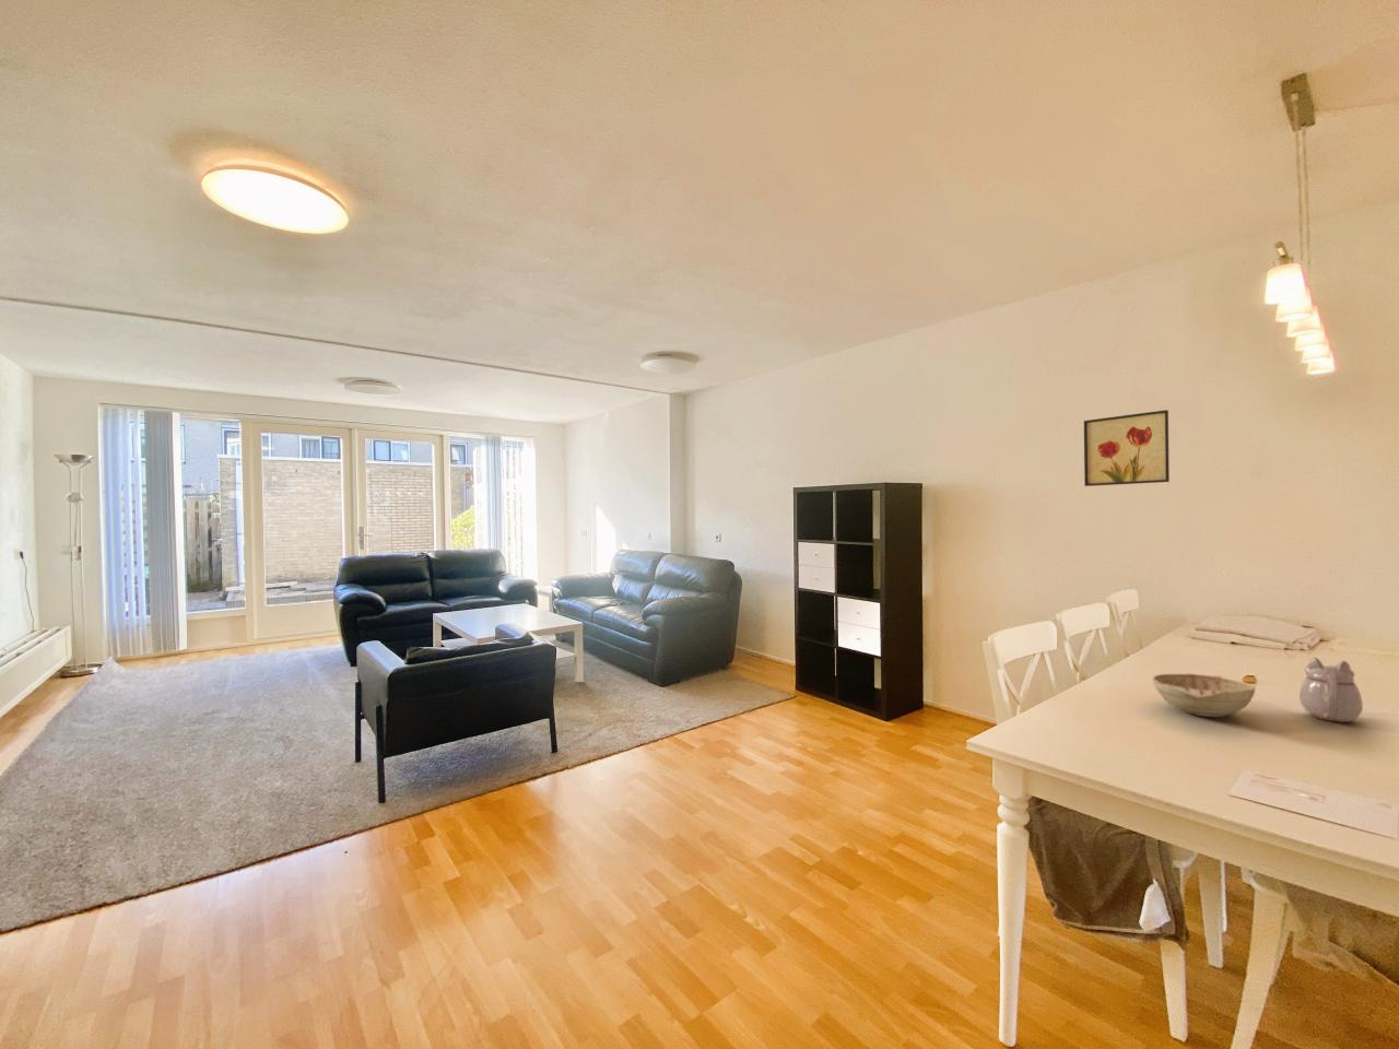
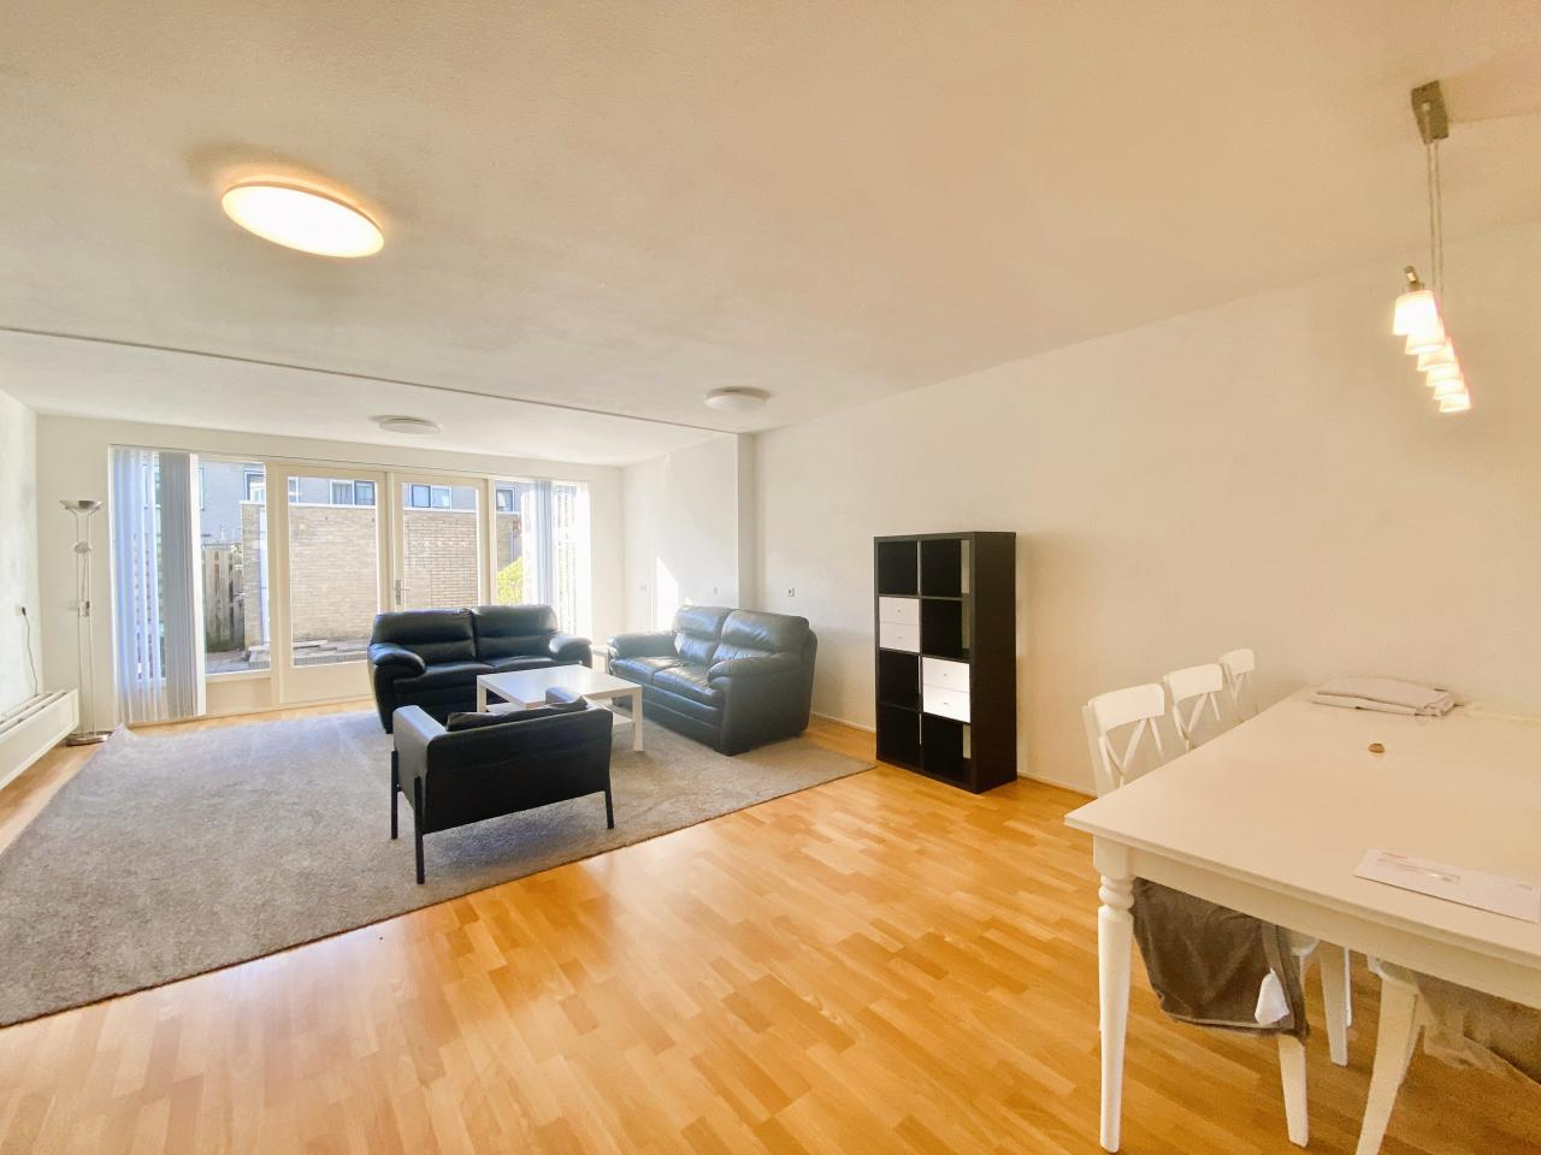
- decorative bowl [1151,672,1256,718]
- wall art [1083,409,1171,487]
- teapot [1299,657,1364,723]
